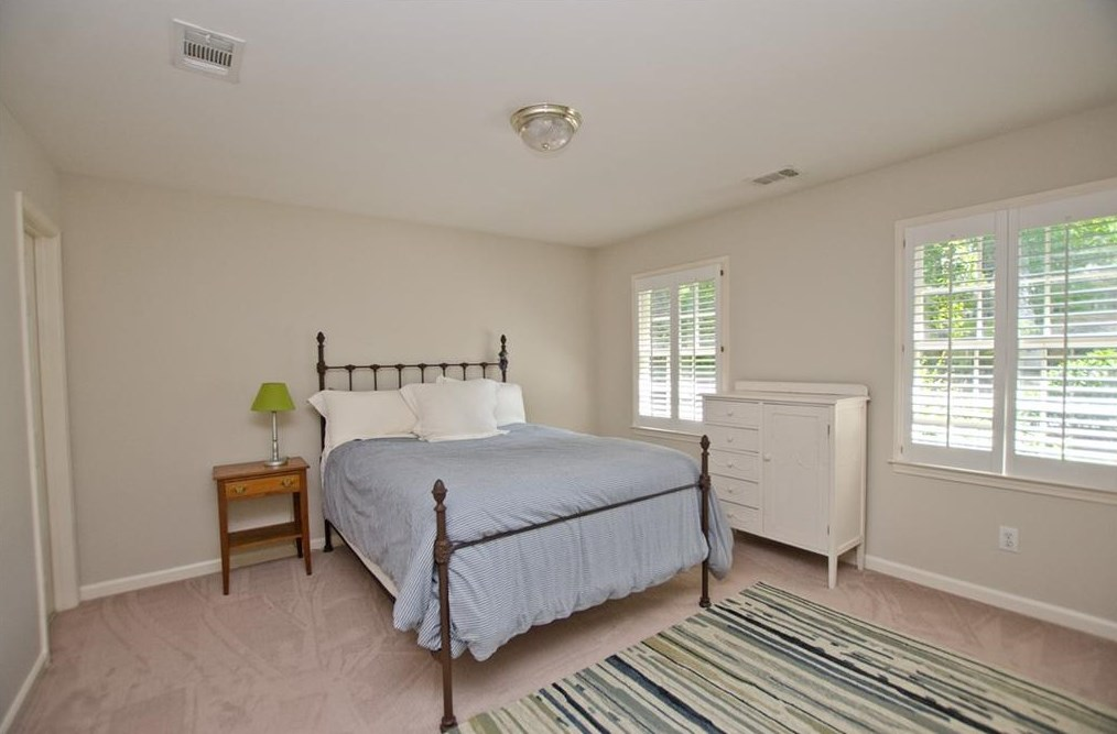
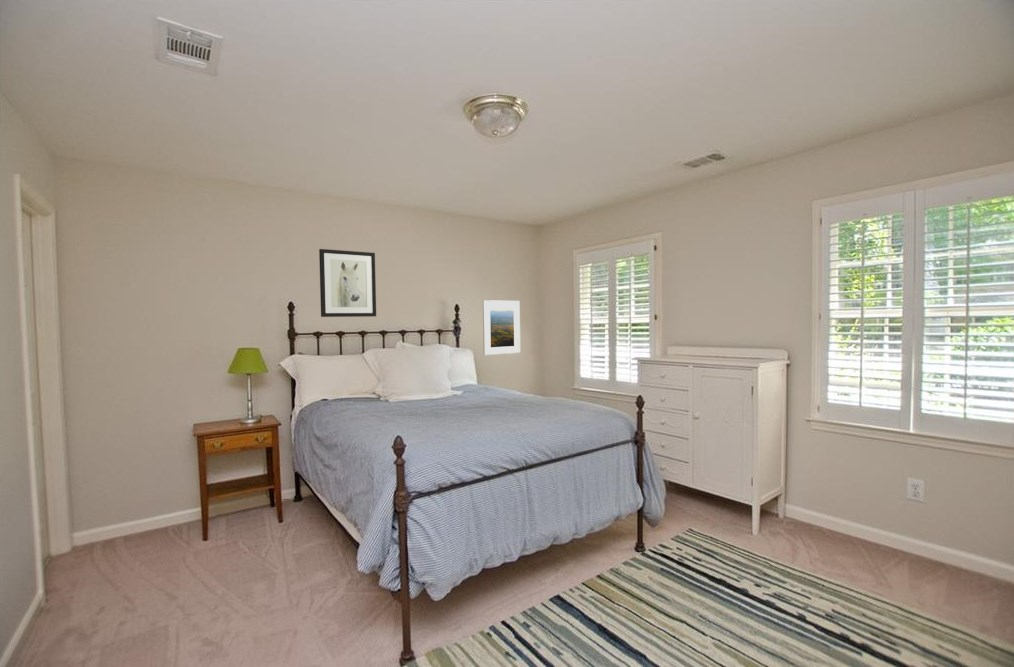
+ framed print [482,299,521,356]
+ wall art [318,248,377,318]
